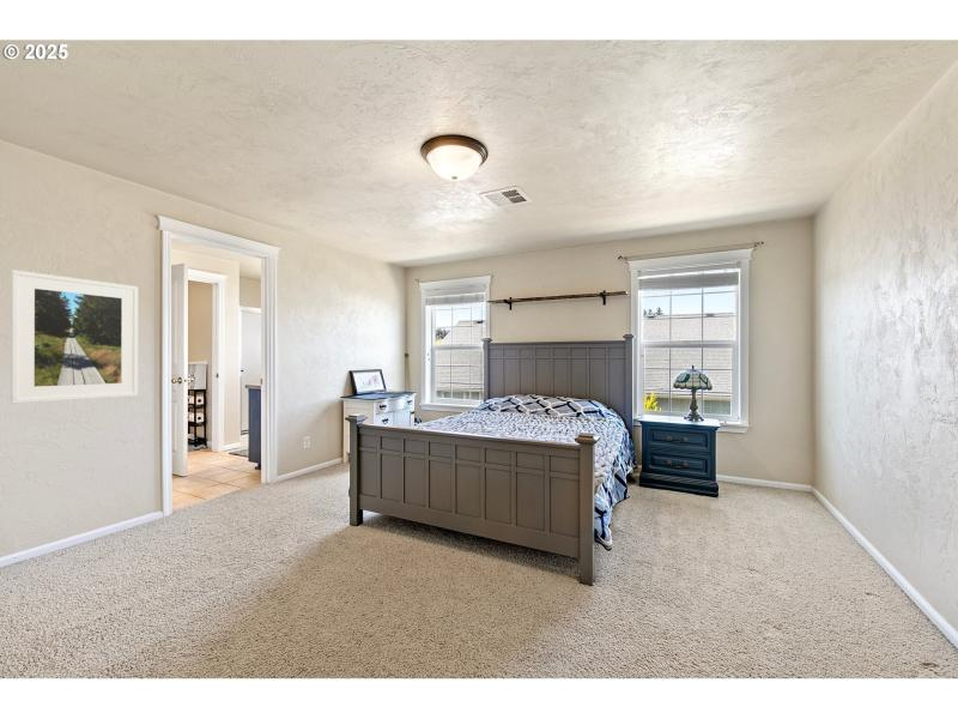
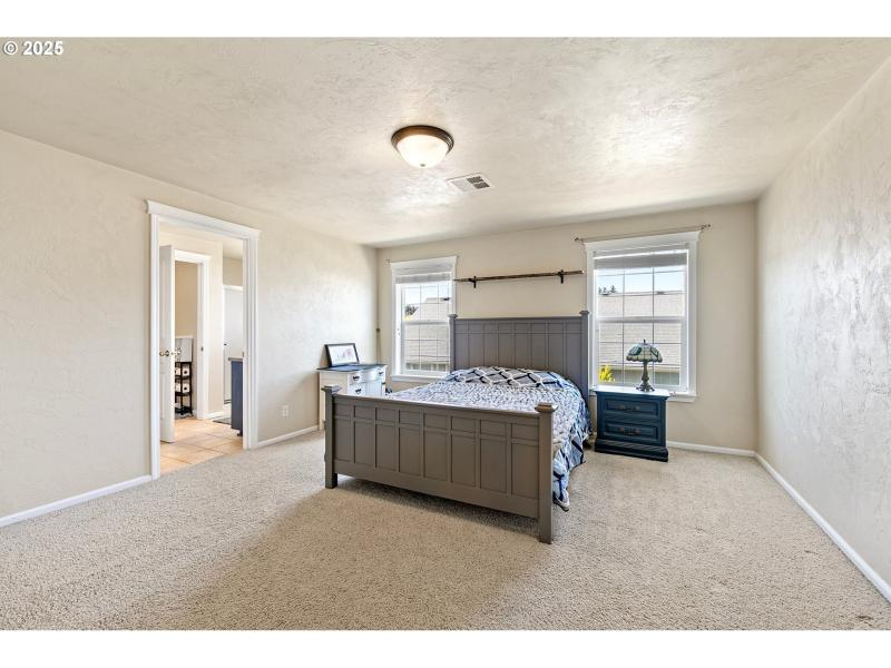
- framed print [10,268,139,405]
